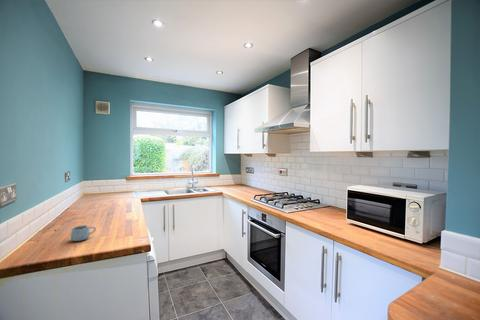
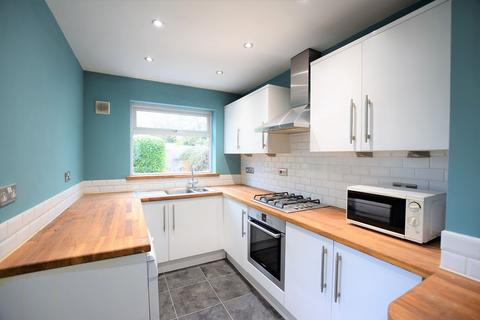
- mug [69,224,97,242]
